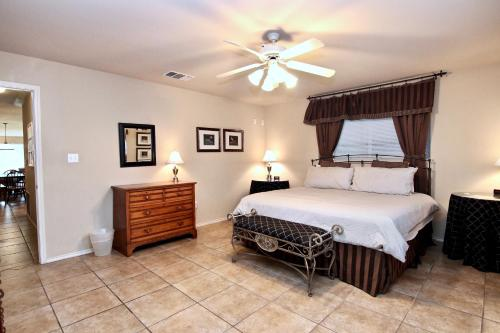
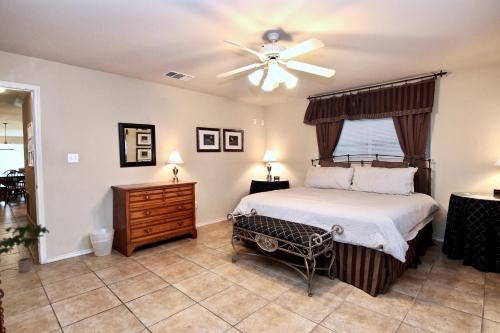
+ potted plant [0,223,50,273]
